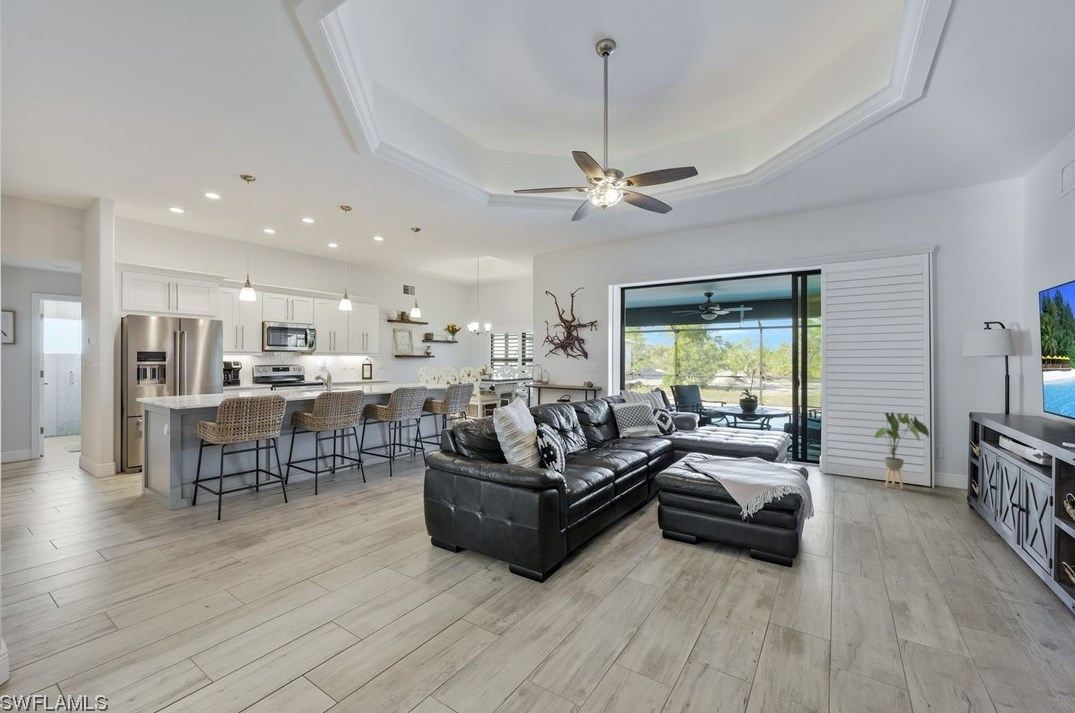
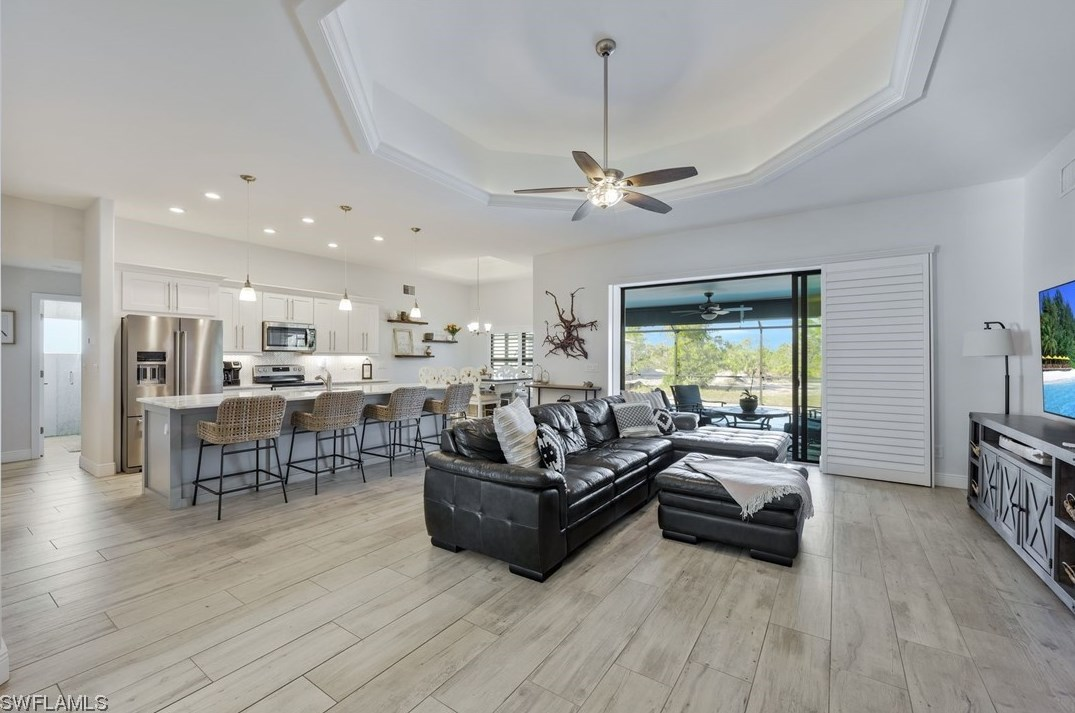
- house plant [873,411,930,490]
